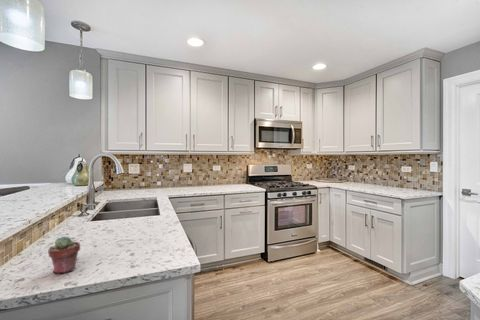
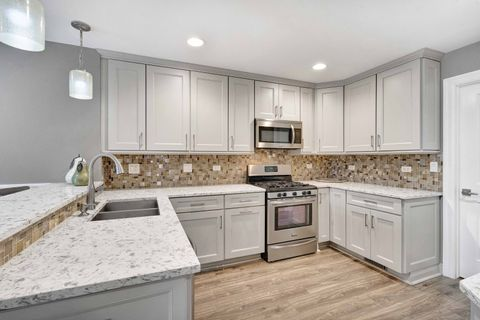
- potted succulent [47,235,81,274]
